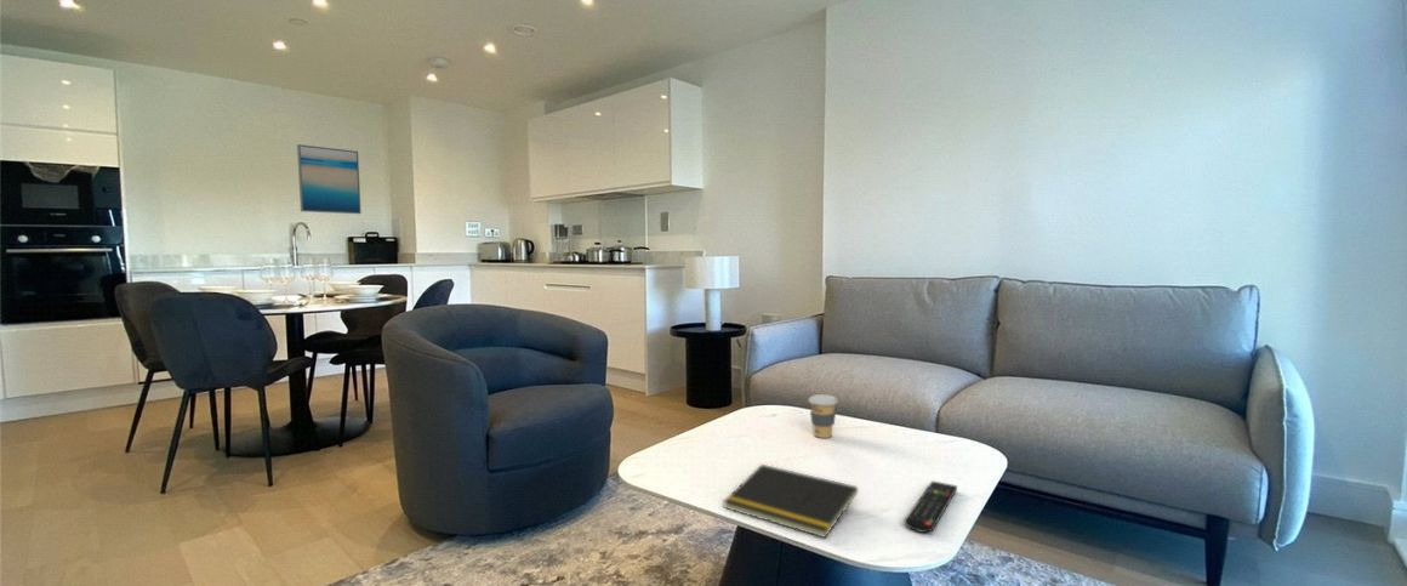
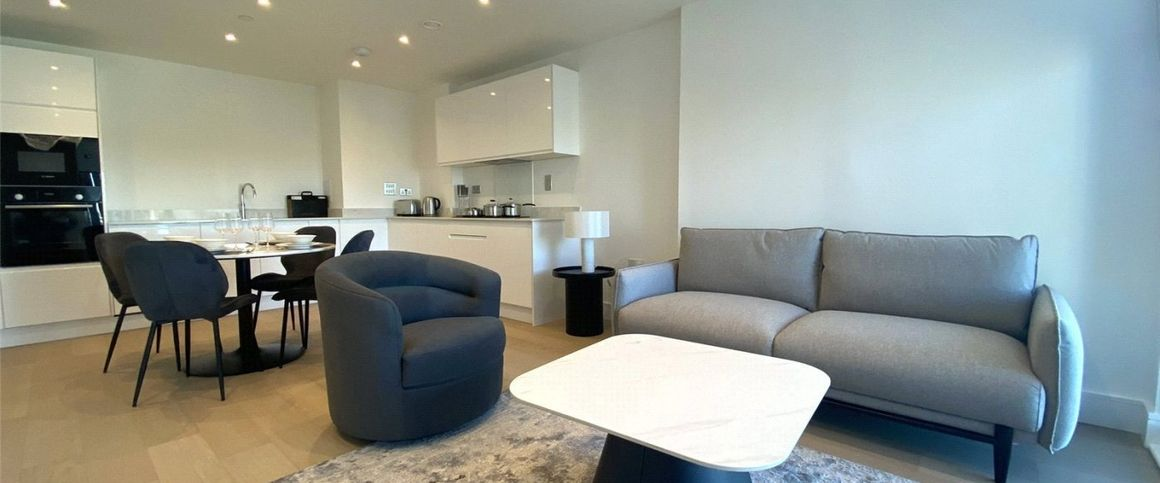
- wall art [296,143,363,215]
- remote control [904,479,958,534]
- notepad [722,463,859,539]
- coffee cup [808,393,839,439]
